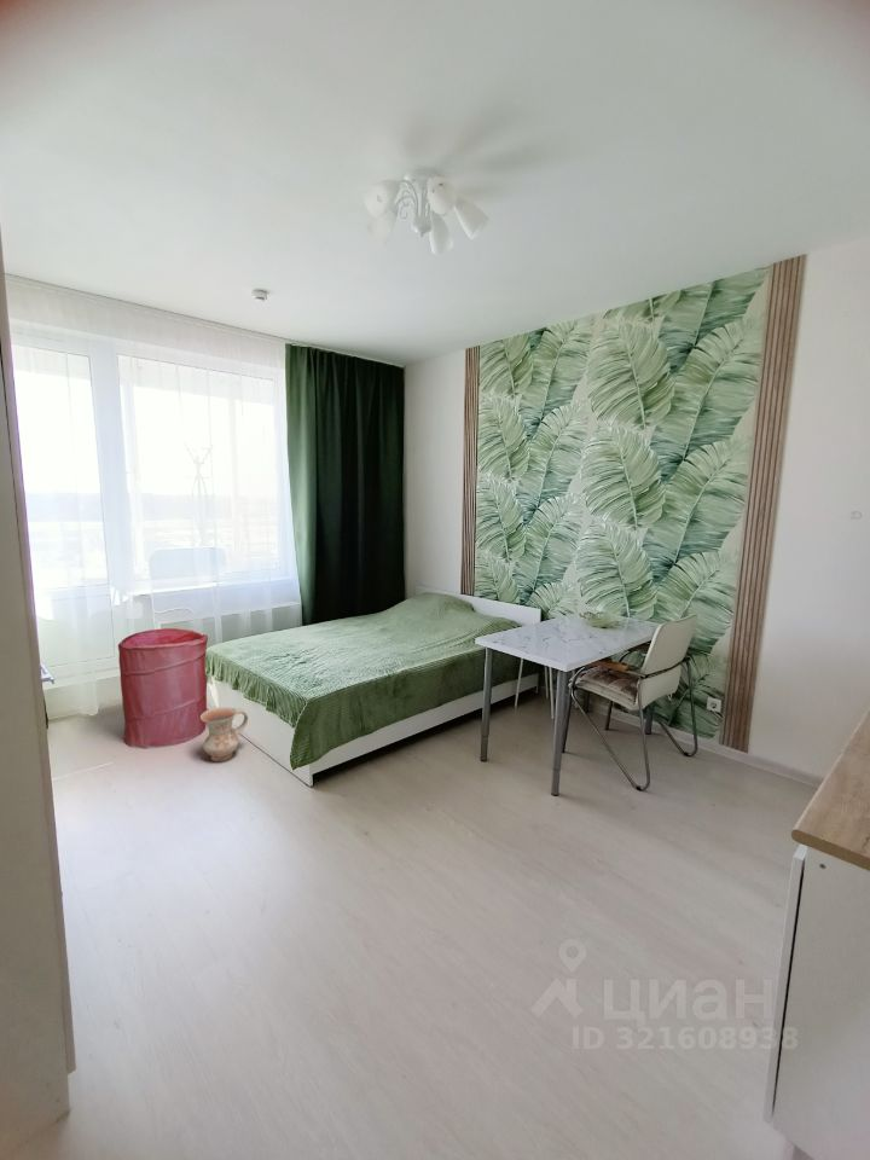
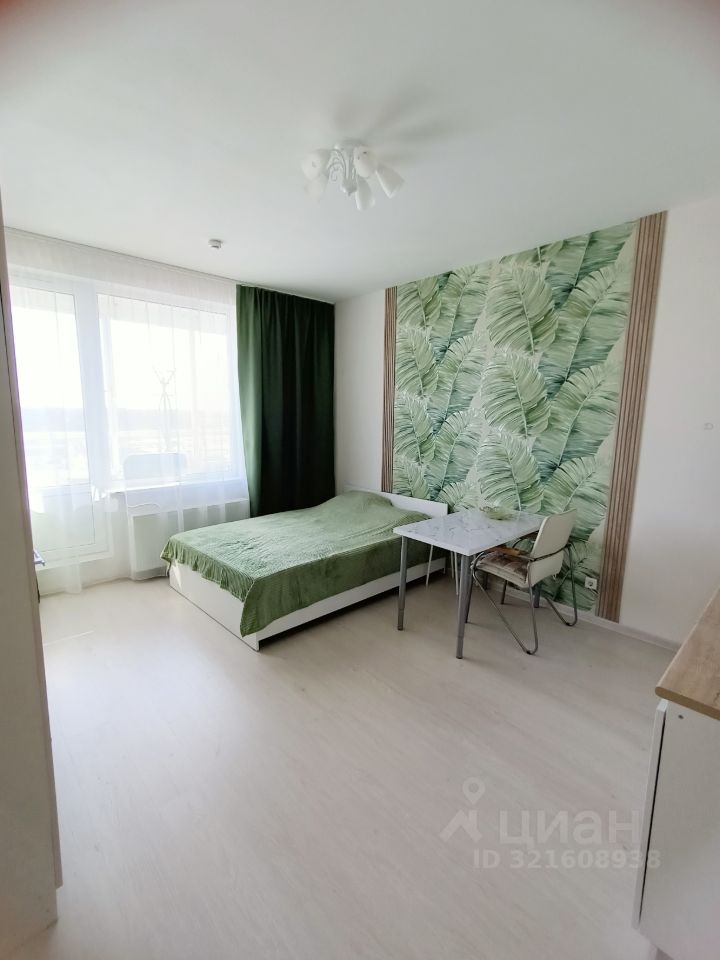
- ceramic jug [201,706,249,762]
- laundry hamper [117,627,209,750]
